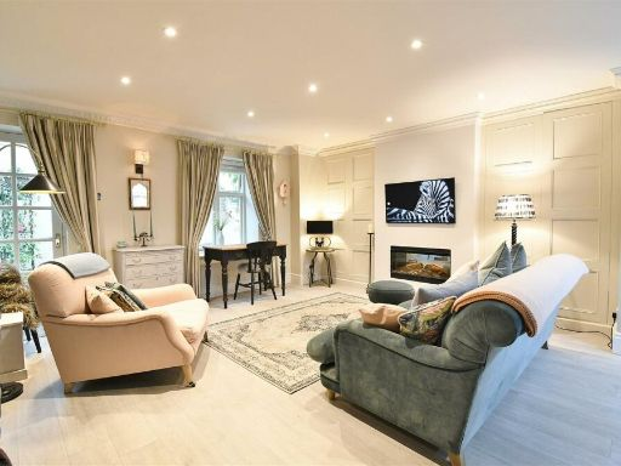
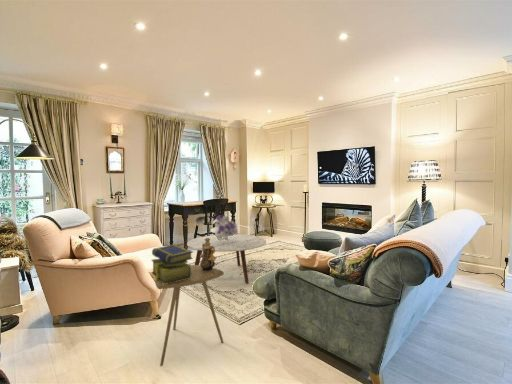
+ side table [154,264,225,367]
+ decorative vase [199,238,218,271]
+ coffee table [186,234,267,285]
+ bouquet [209,214,239,241]
+ stack of books [150,243,194,285]
